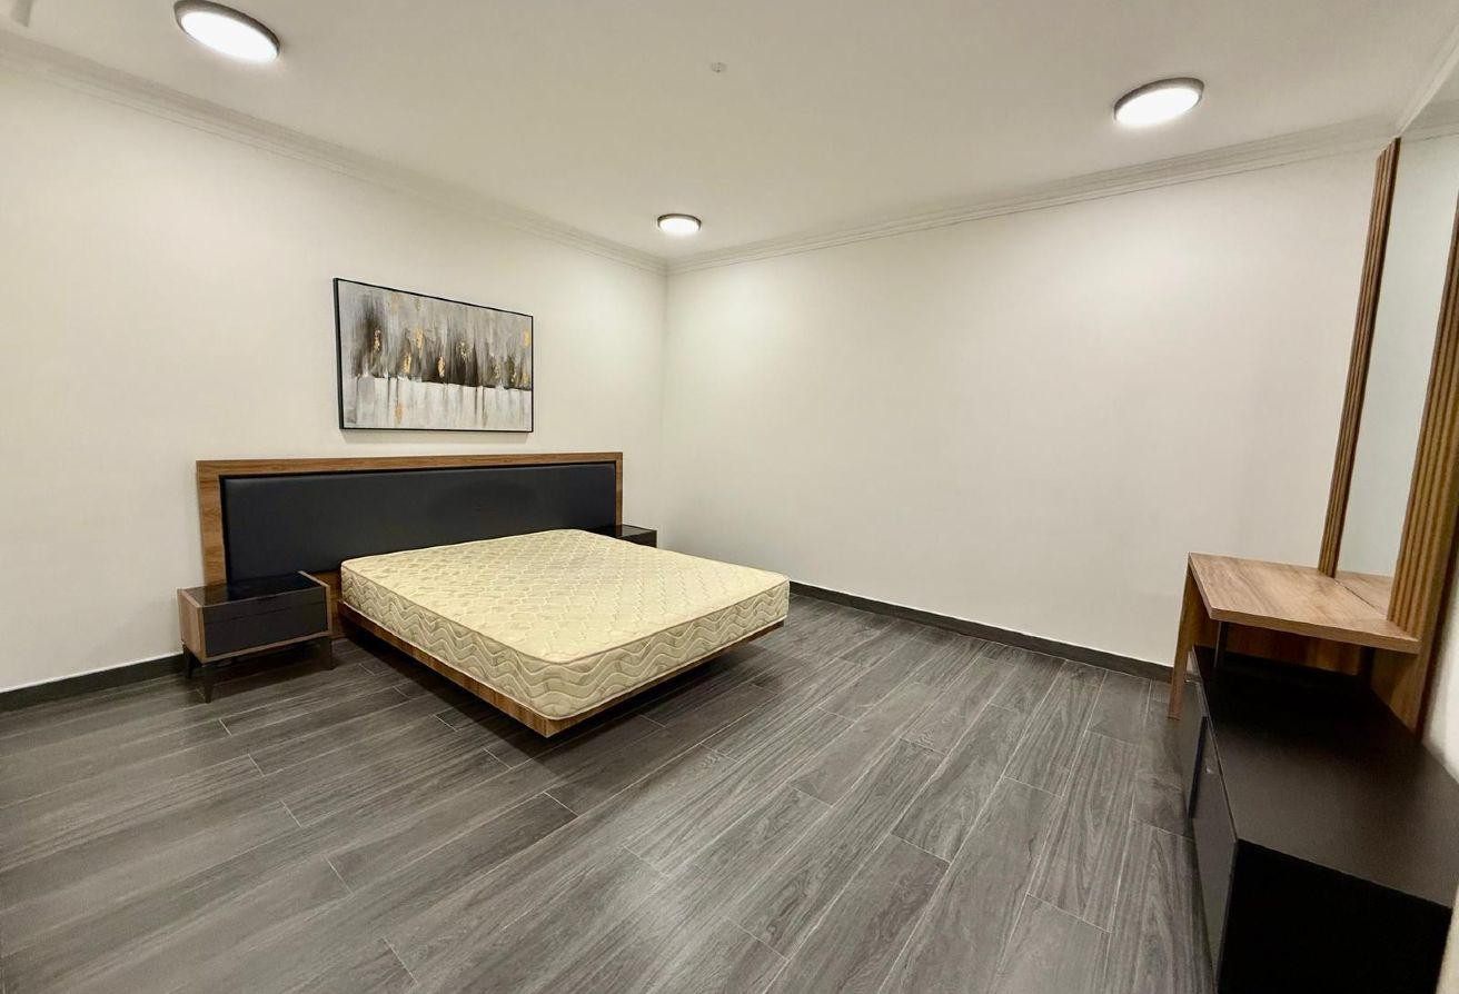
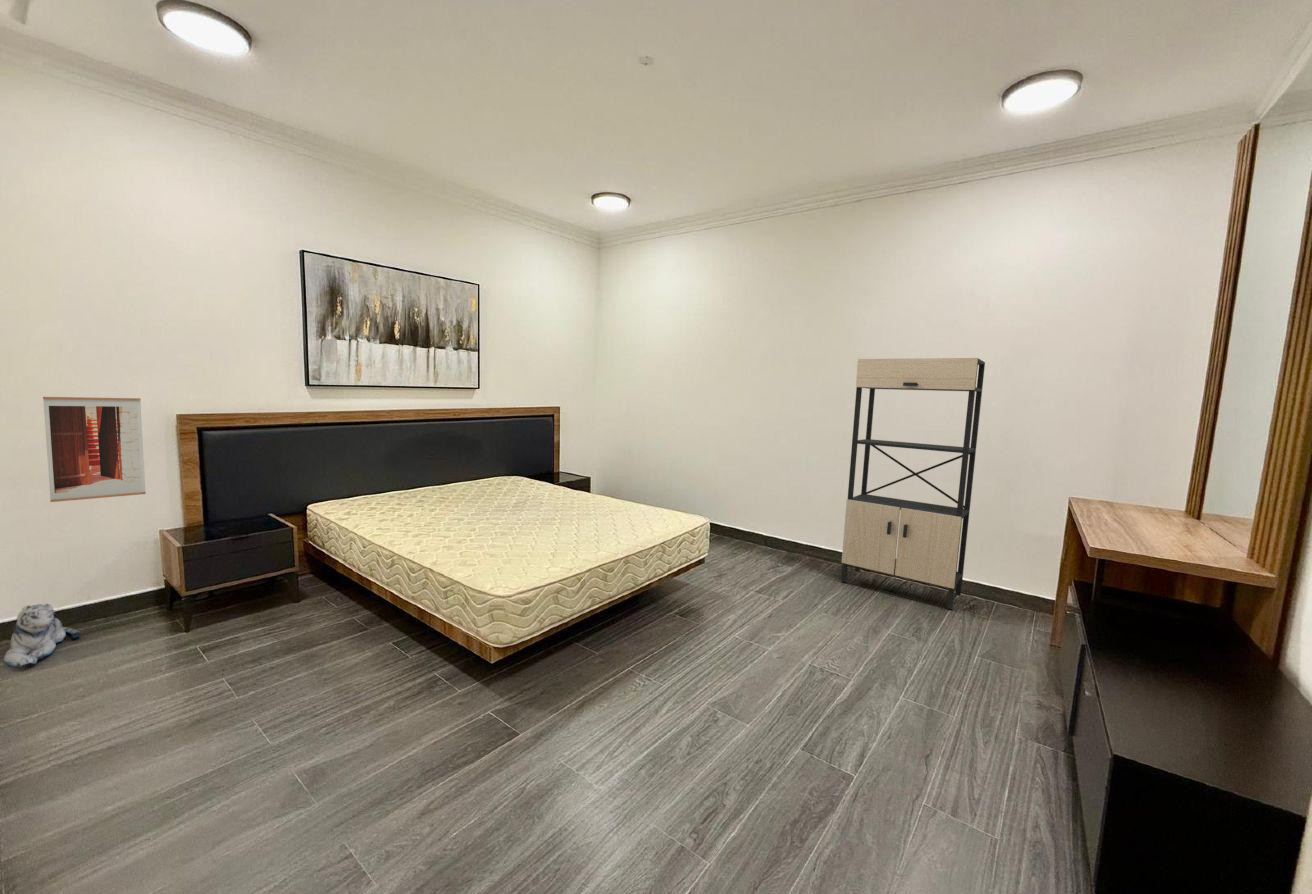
+ shelving unit [840,357,986,610]
+ plush toy [3,603,81,669]
+ wall art [42,396,147,503]
